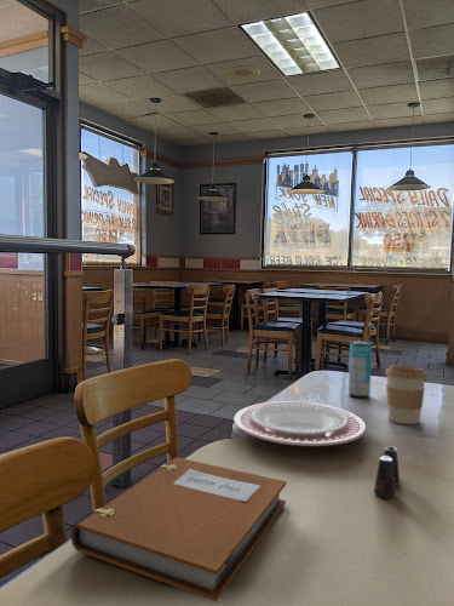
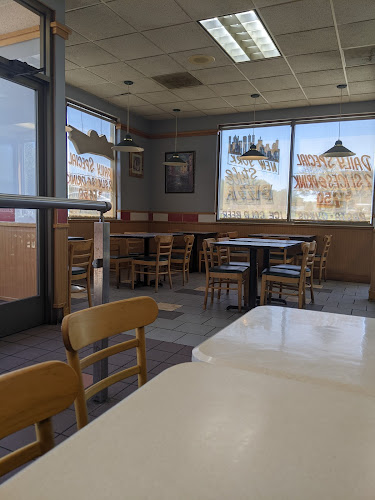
- plate [232,400,368,447]
- beverage can [347,339,373,399]
- coffee cup [384,365,429,425]
- notebook [70,457,287,602]
- salt shaker [373,446,401,499]
